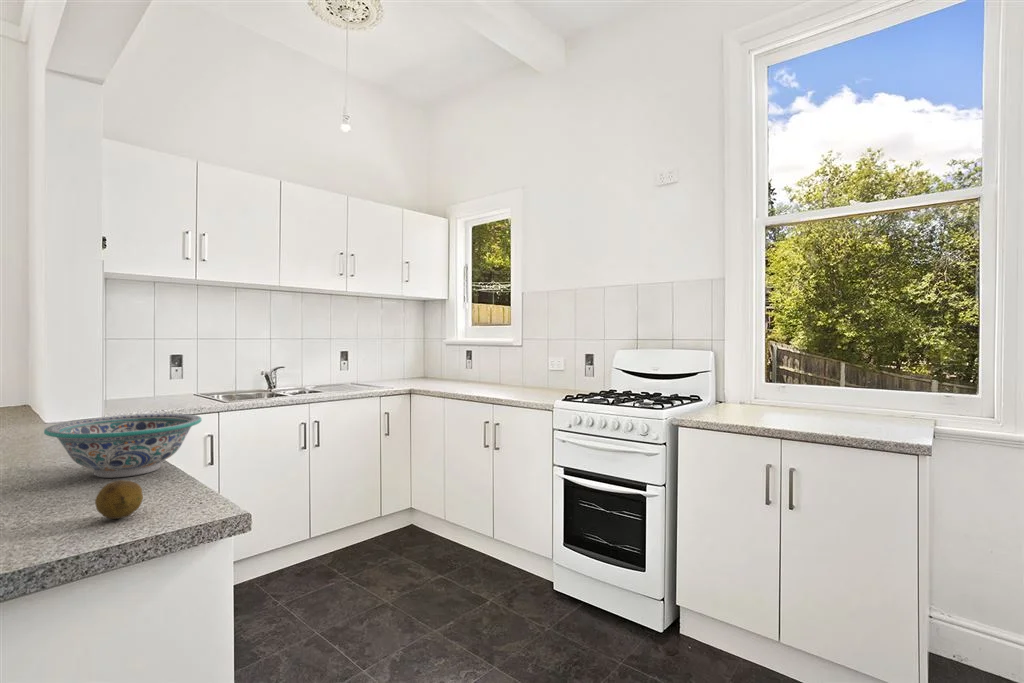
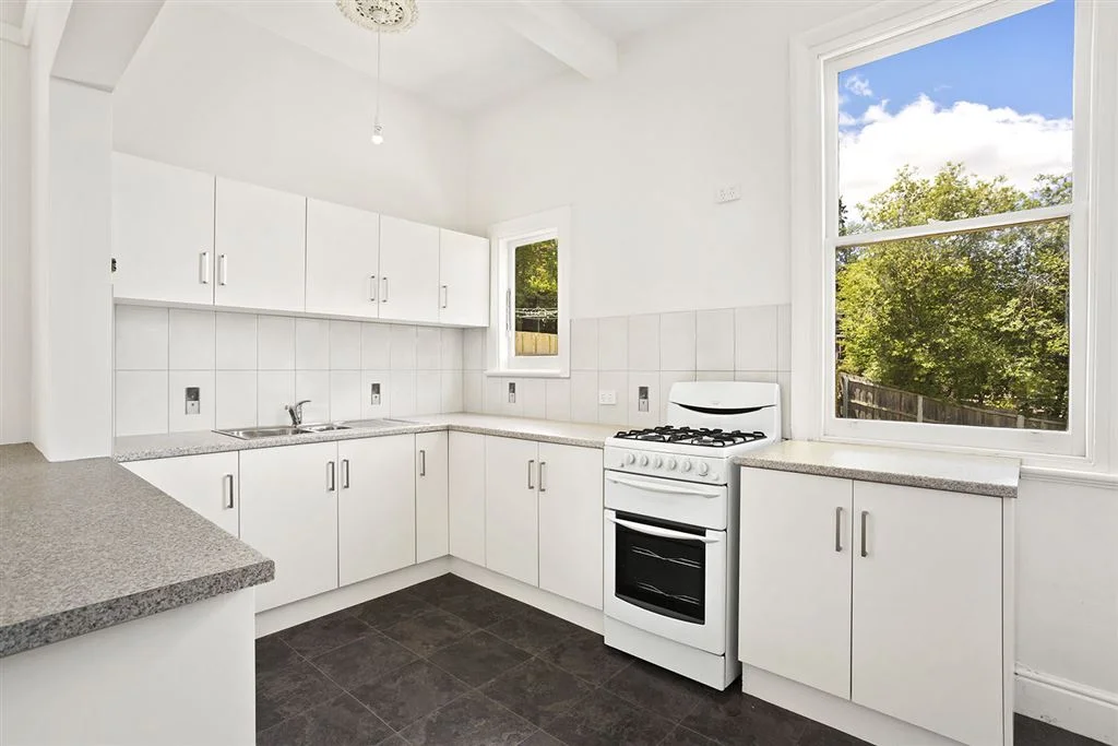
- decorative bowl [43,413,203,479]
- fruit [94,479,144,520]
